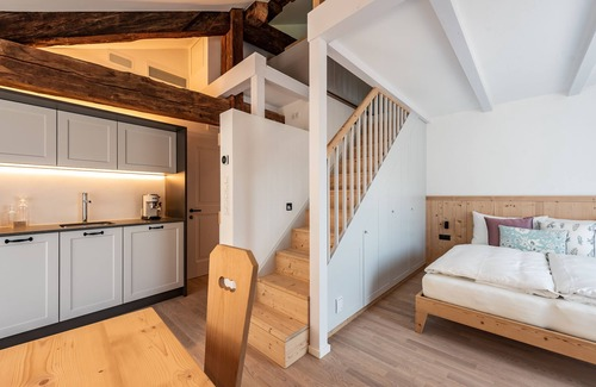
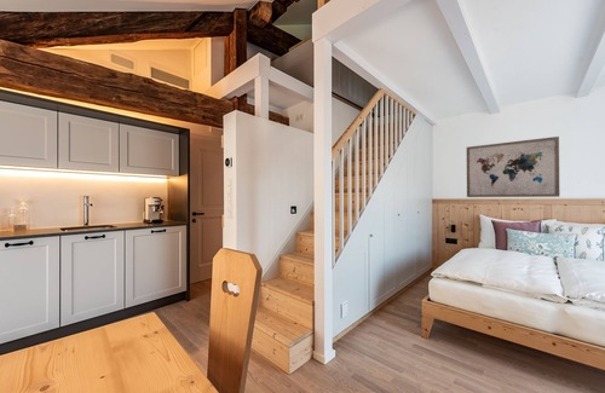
+ wall art [466,135,560,198]
